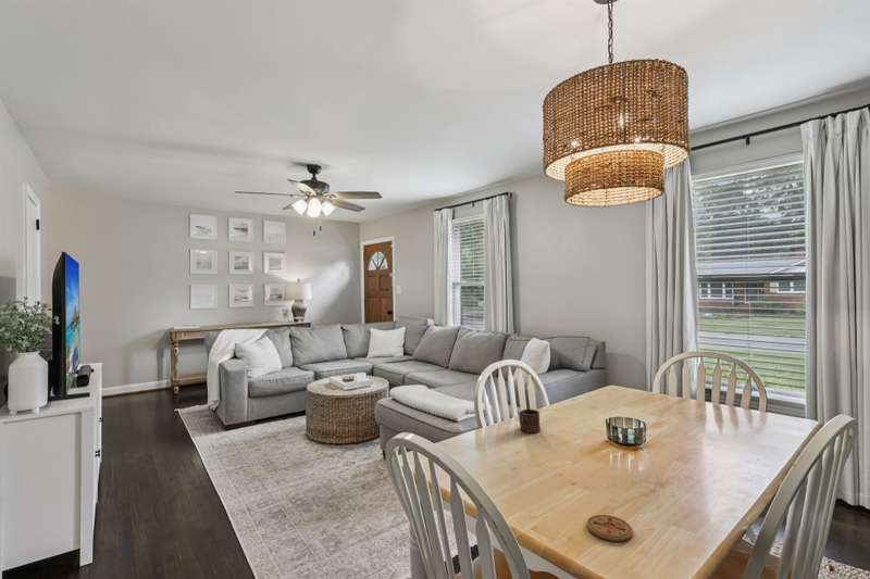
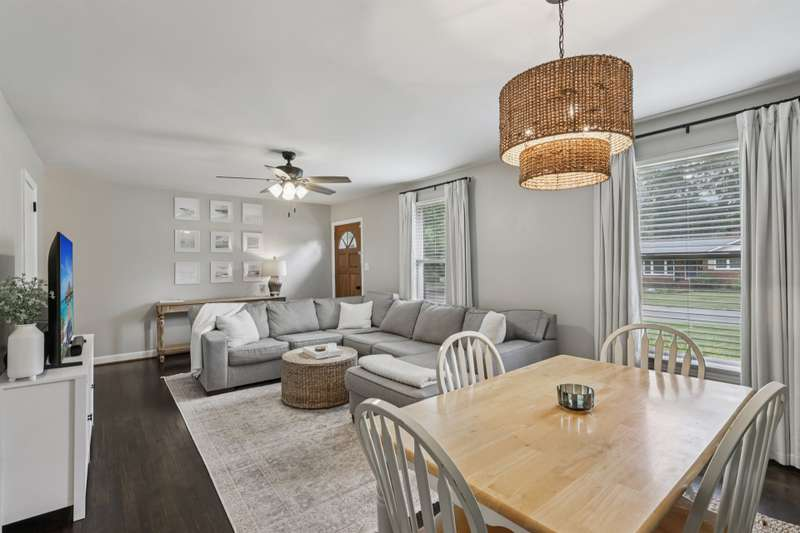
- coaster [586,514,634,542]
- mug [518,408,542,433]
